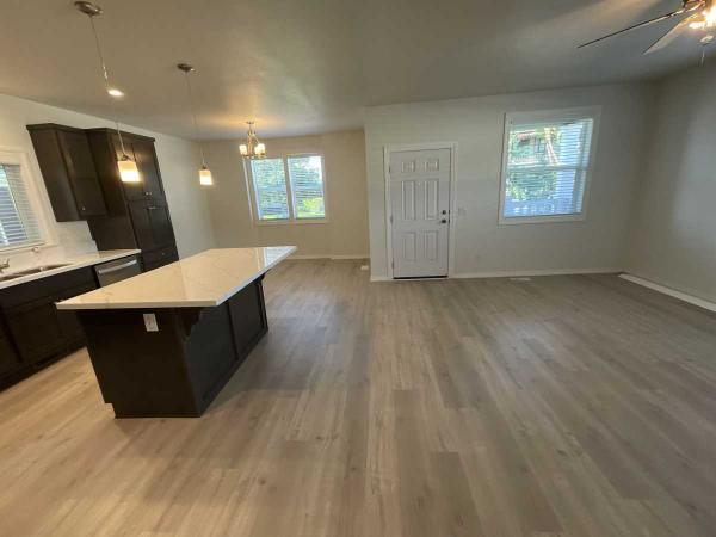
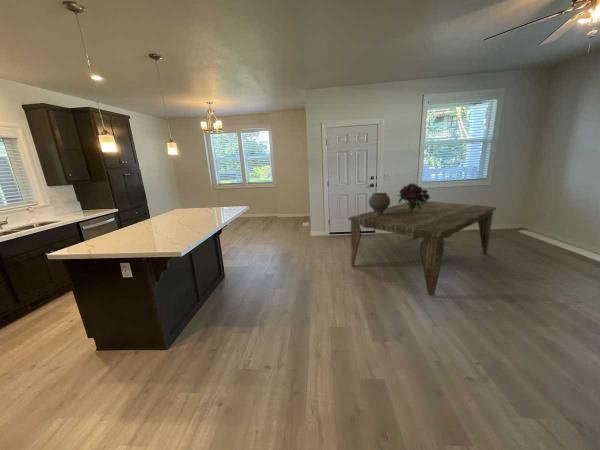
+ bouquet [395,182,431,211]
+ ceramic pot [368,192,391,215]
+ dining table [348,200,497,297]
